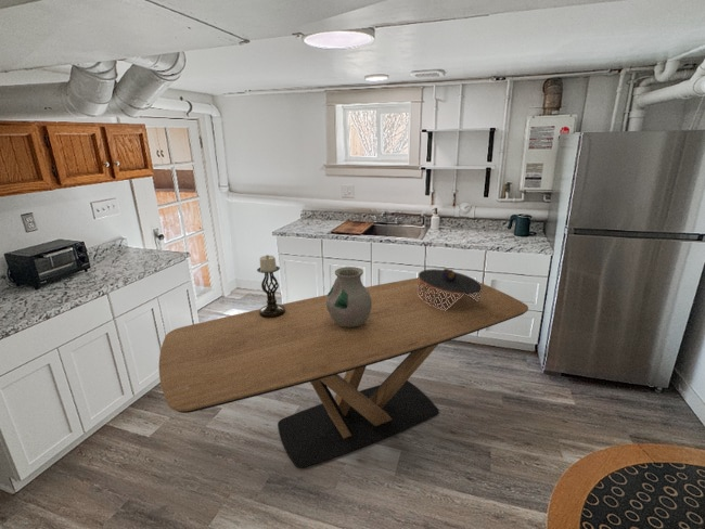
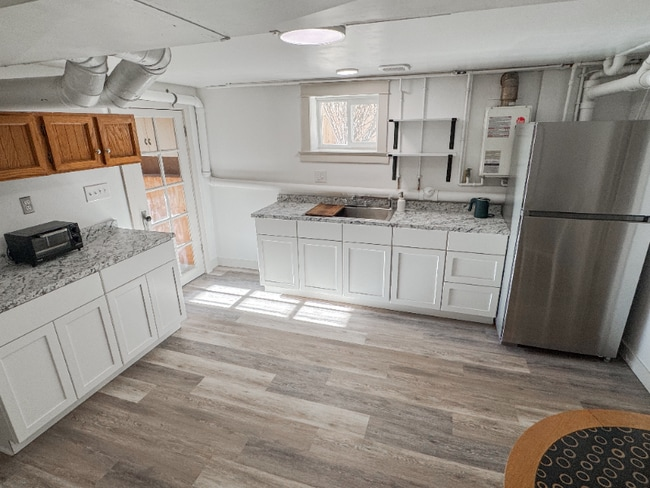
- vase [326,266,372,327]
- dining table [158,276,529,469]
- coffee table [418,268,482,311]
- candle holder [256,254,285,319]
